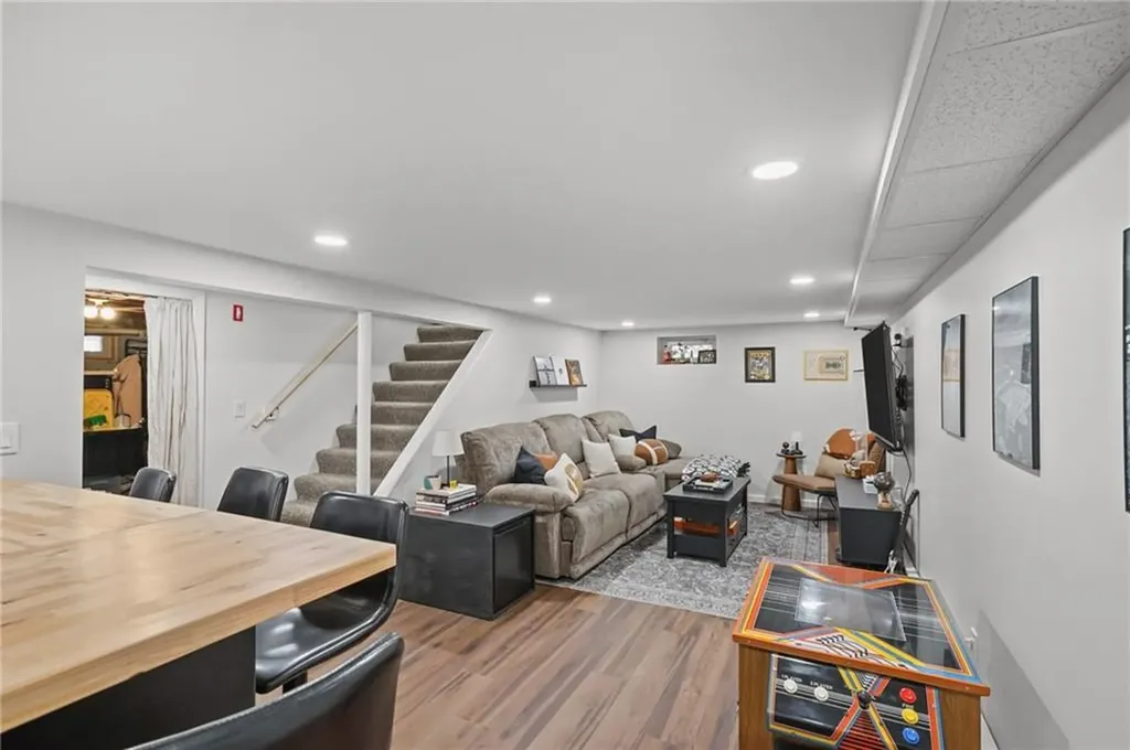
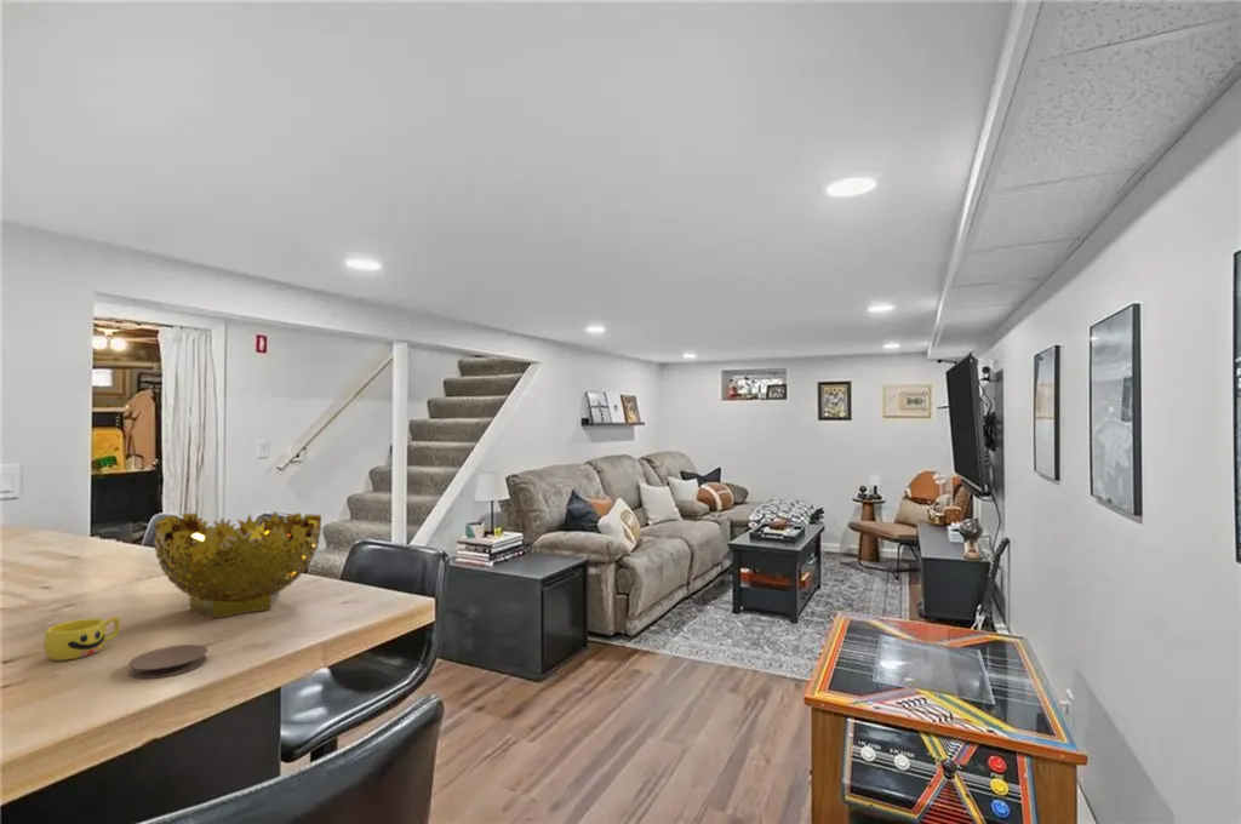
+ cup [42,616,121,662]
+ coaster [127,643,208,680]
+ decorative bowl [153,511,324,620]
